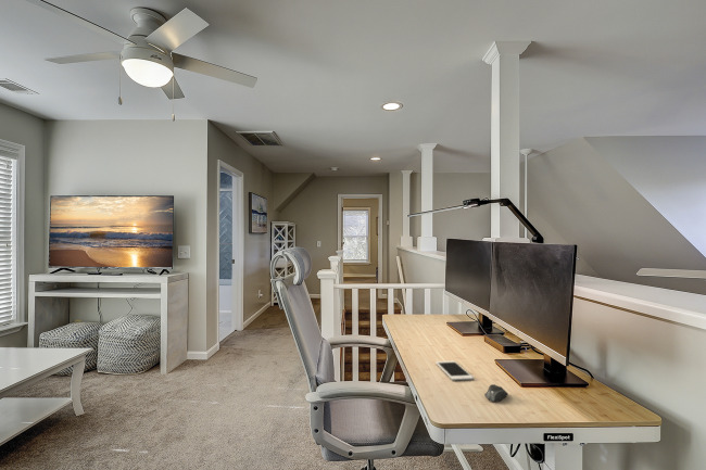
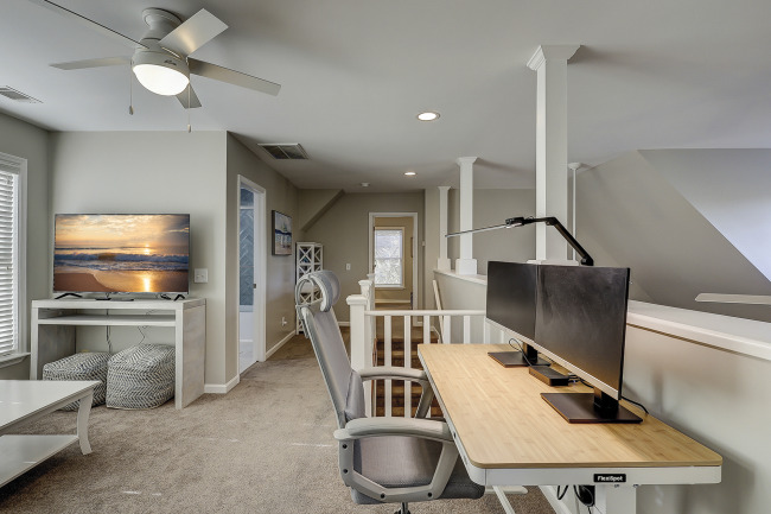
- cell phone [434,360,475,381]
- computer mouse [483,383,508,403]
